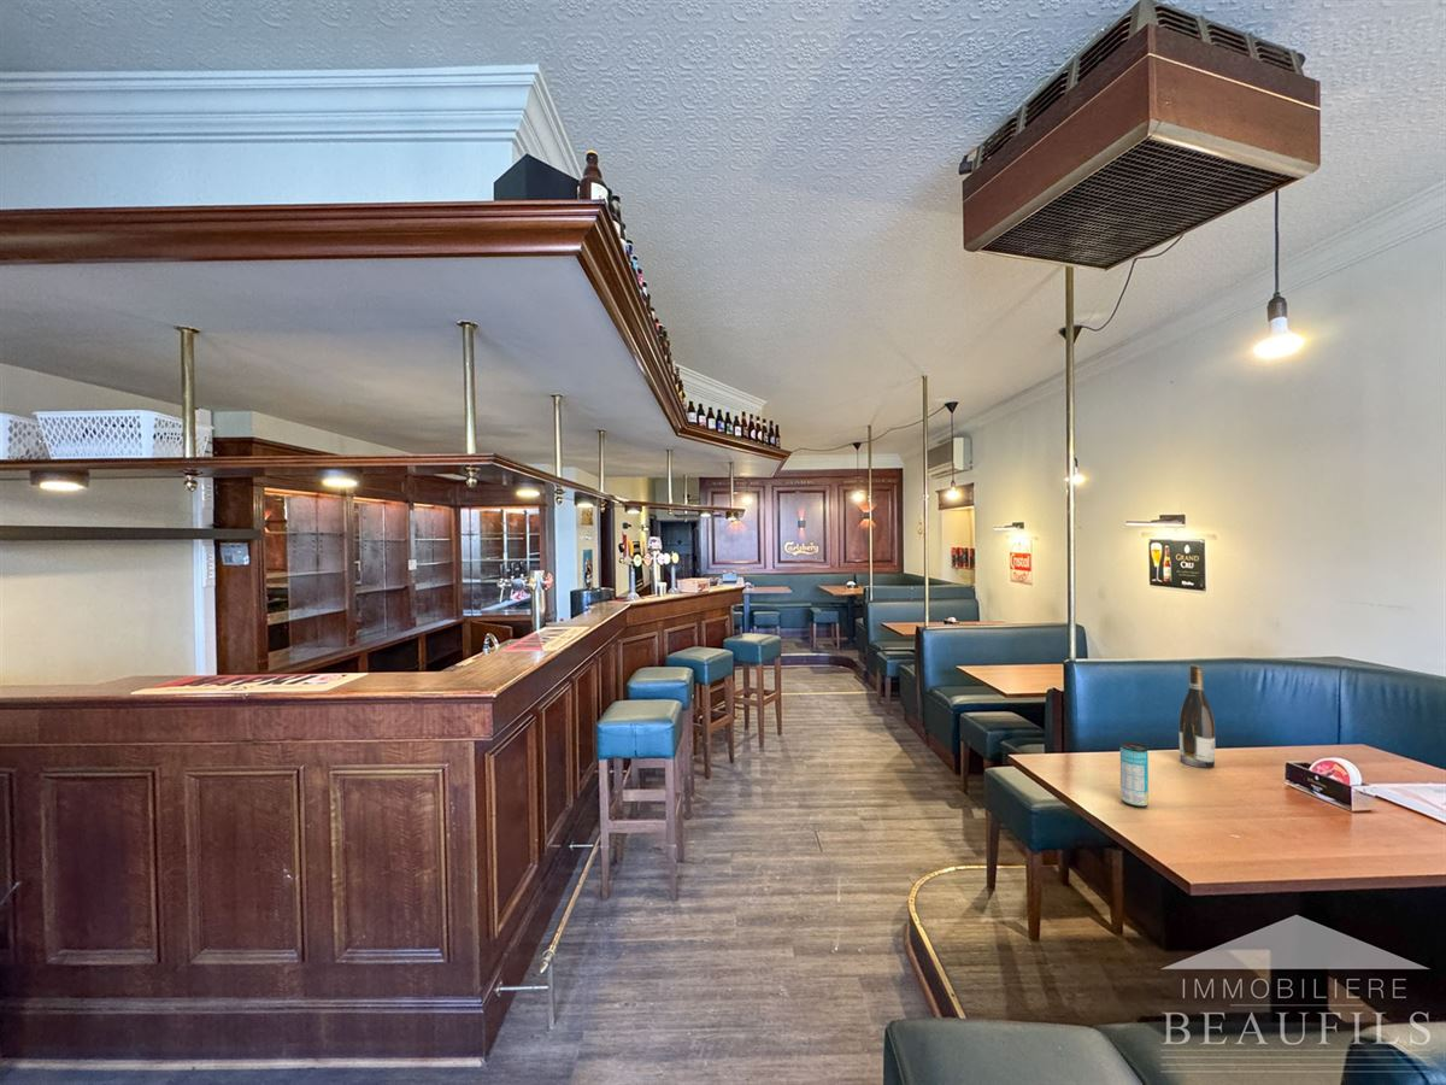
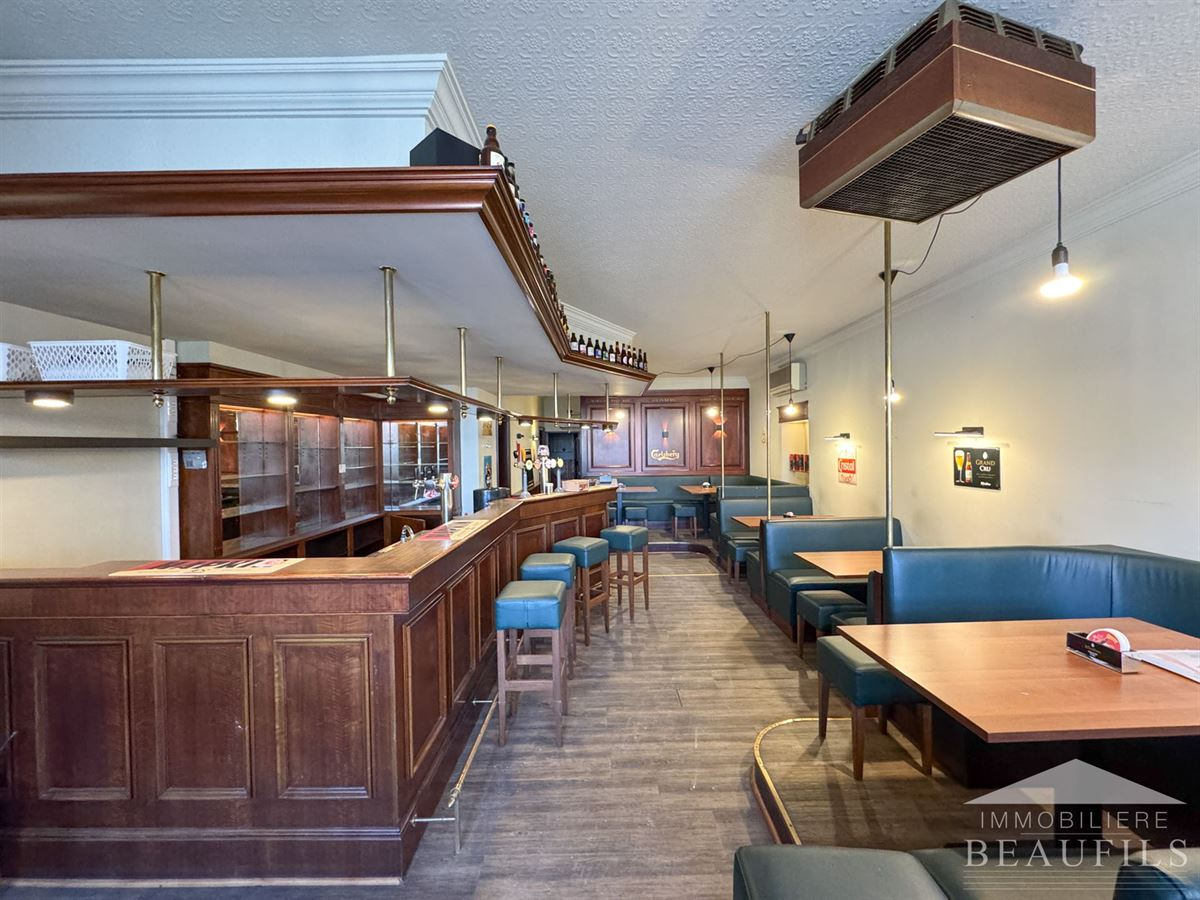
- beverage can [1119,741,1150,809]
- wine bottle [1177,664,1216,769]
